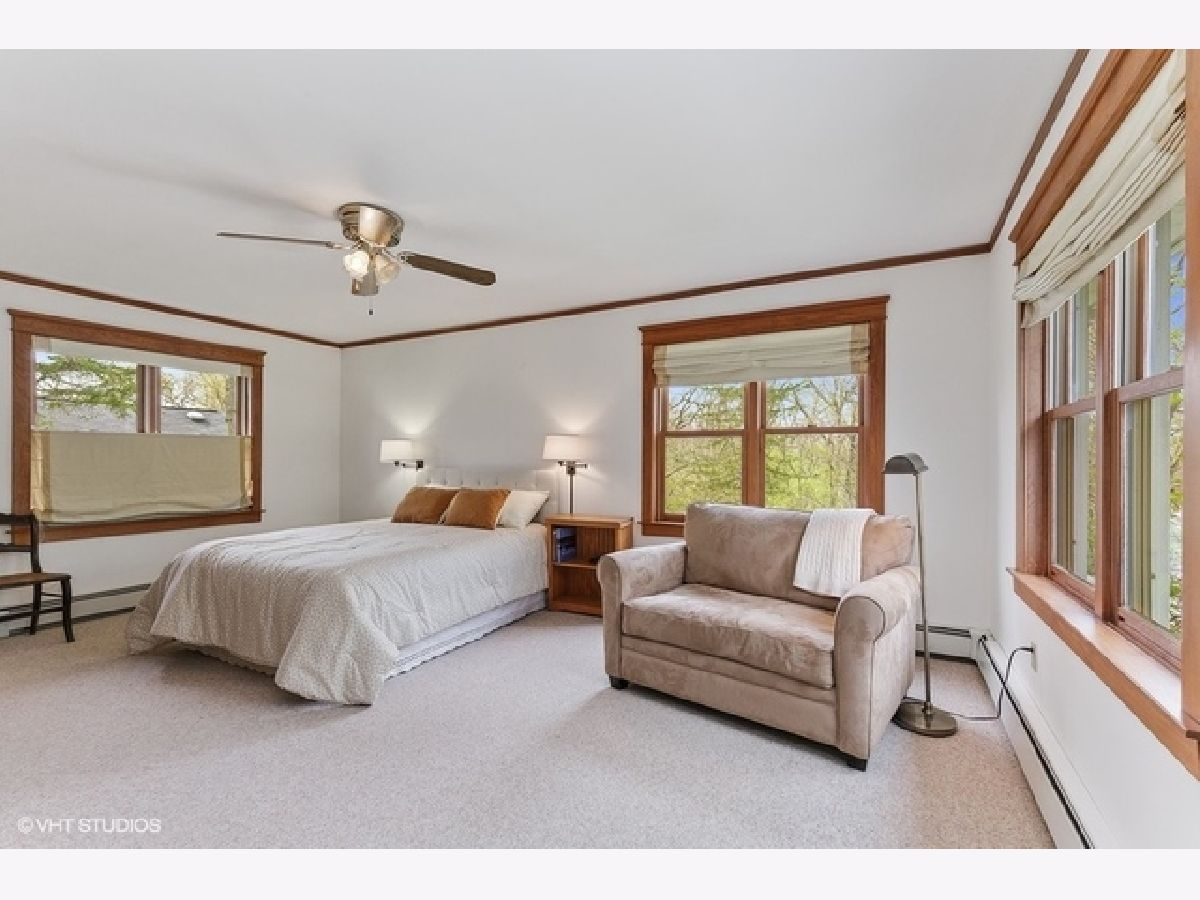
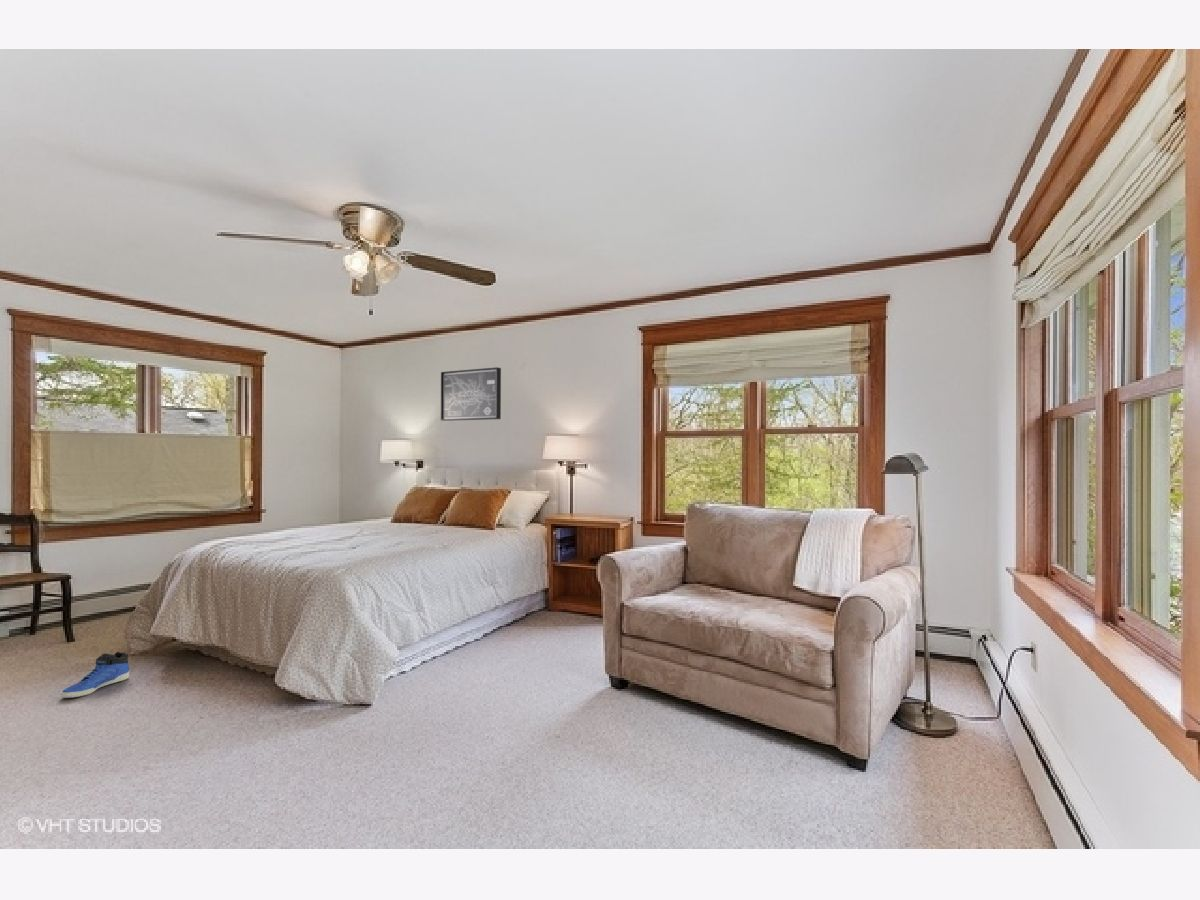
+ wall art [440,366,502,422]
+ sneaker [60,651,130,699]
